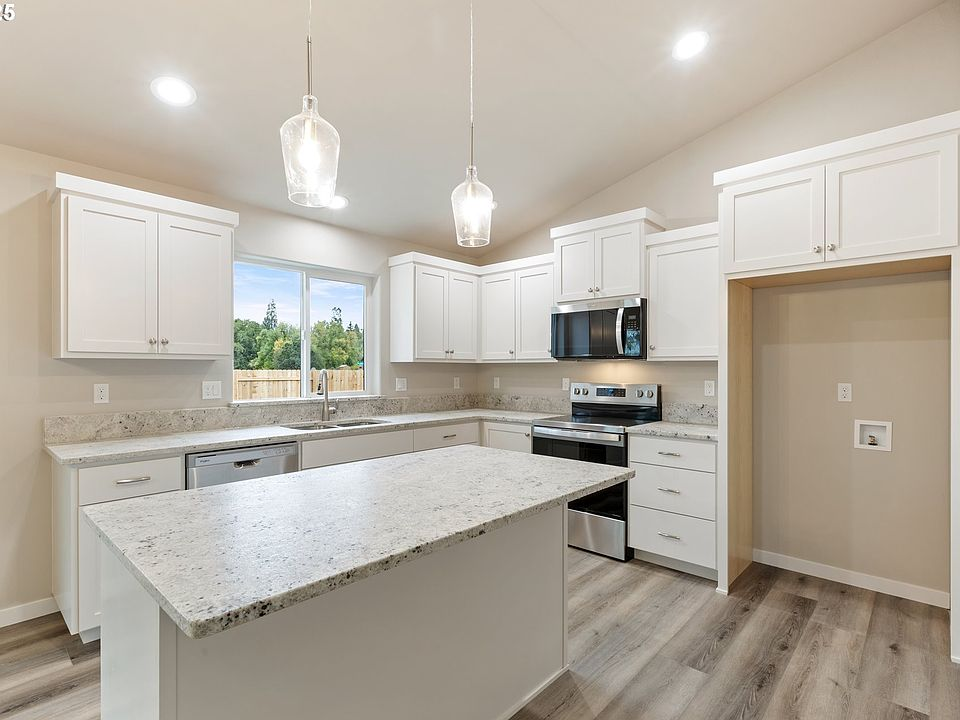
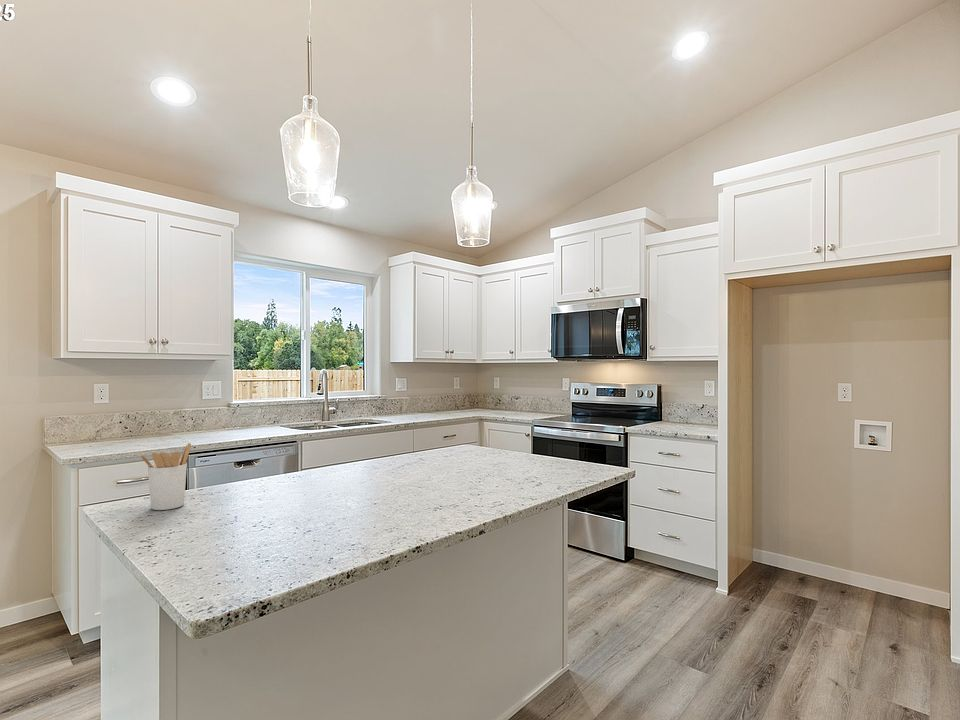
+ utensil holder [139,442,192,511]
